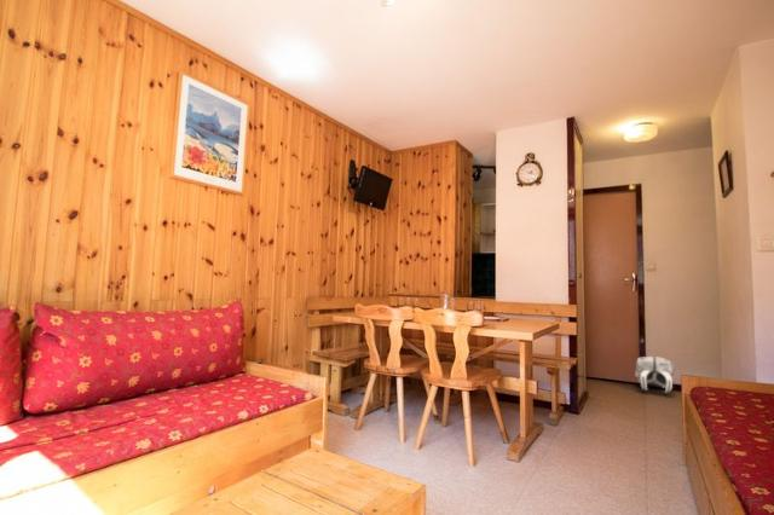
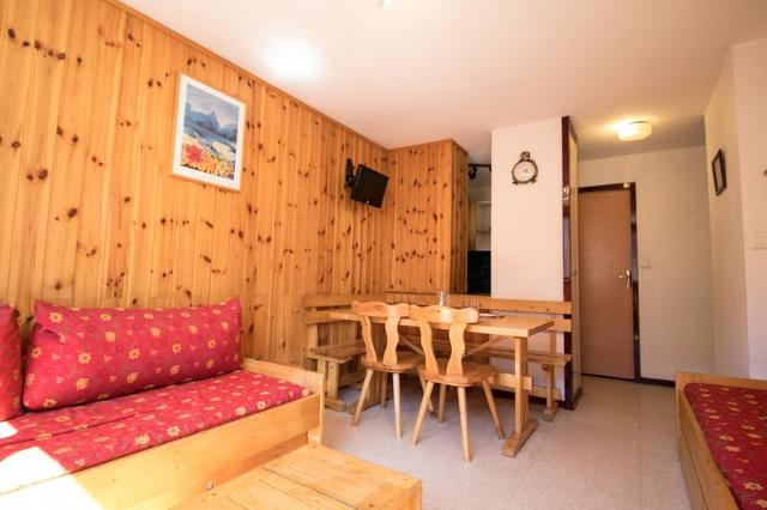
- backpack [634,355,676,395]
